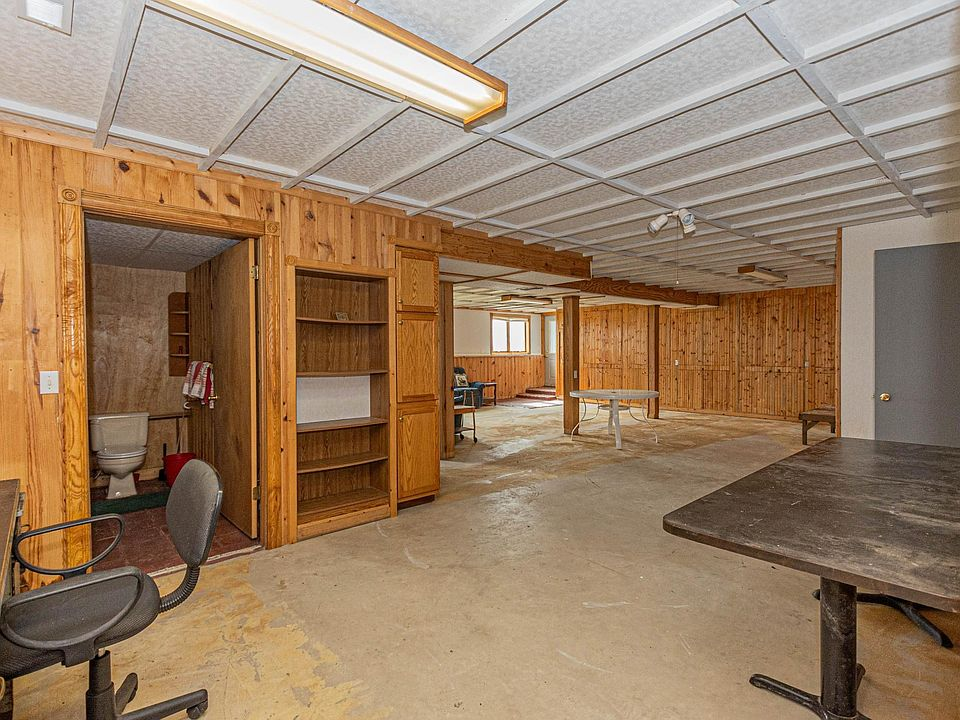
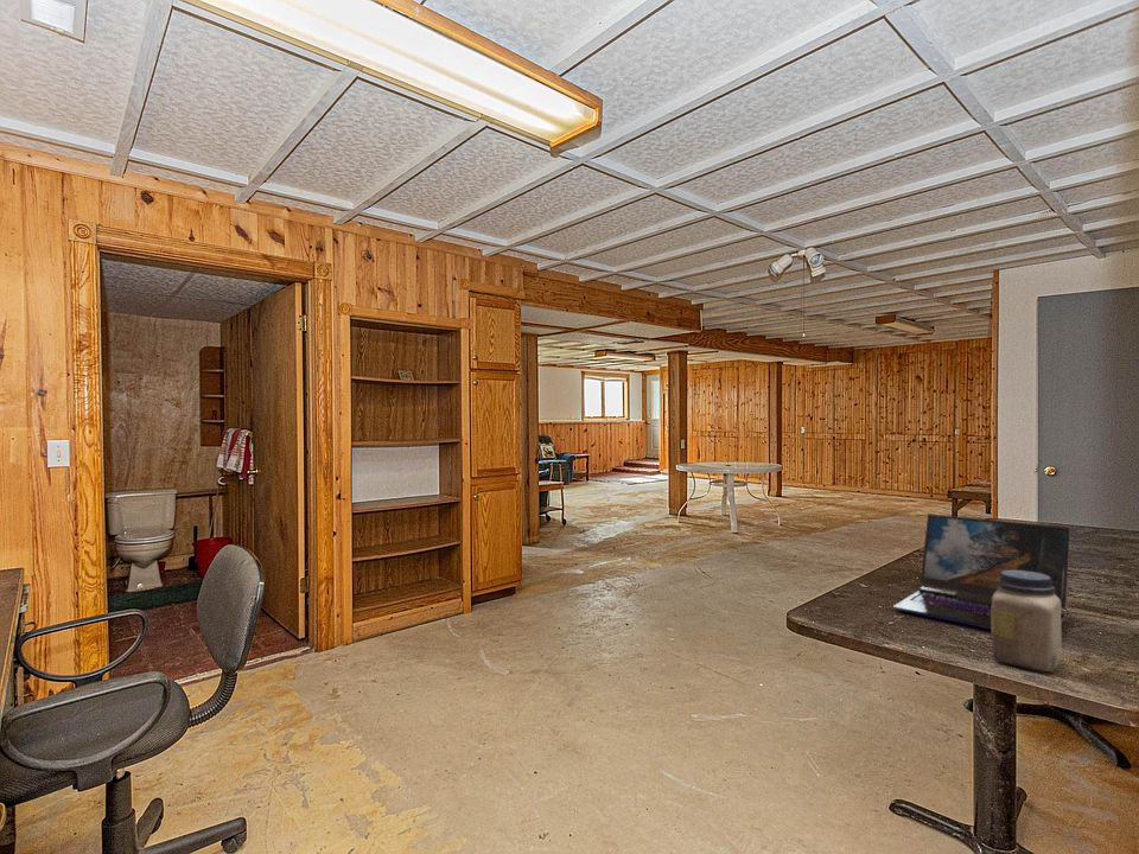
+ laptop [892,512,1071,630]
+ jar [990,571,1063,673]
